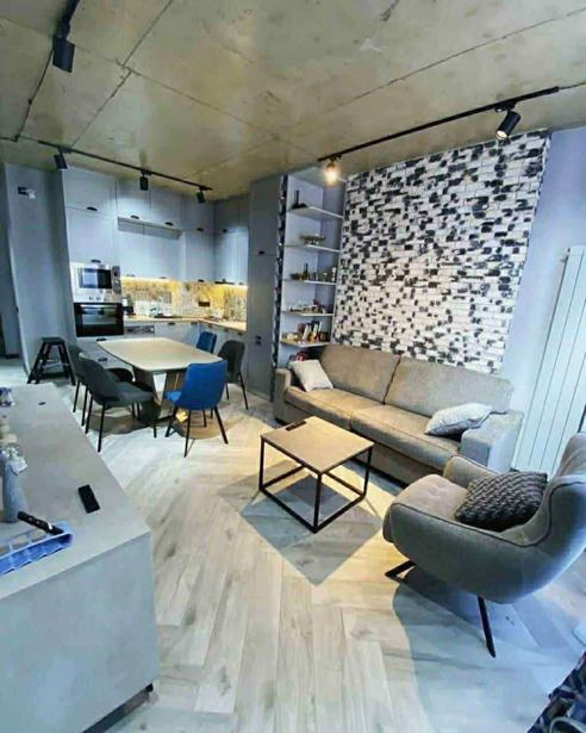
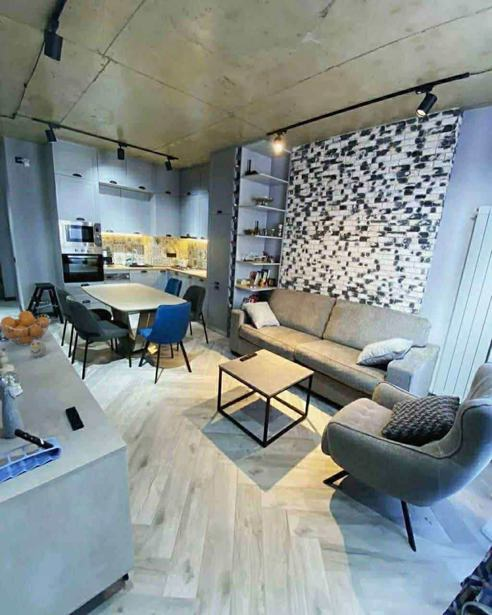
+ fruit basket [0,310,51,346]
+ decorative egg [29,339,47,358]
